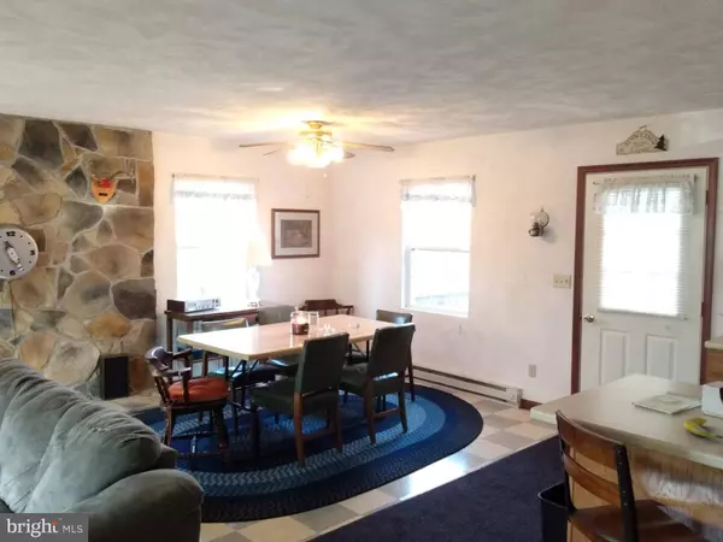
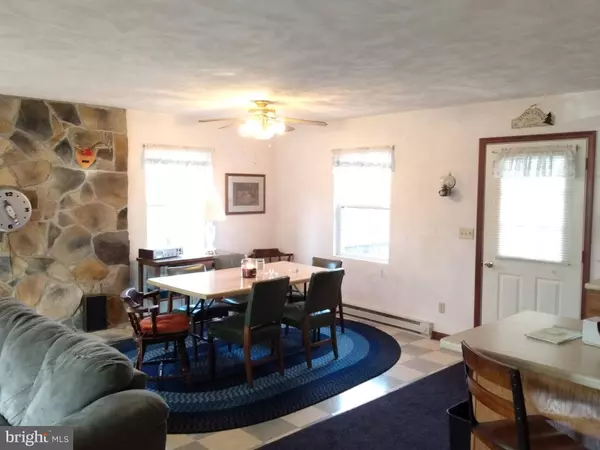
- banana [683,416,723,440]
